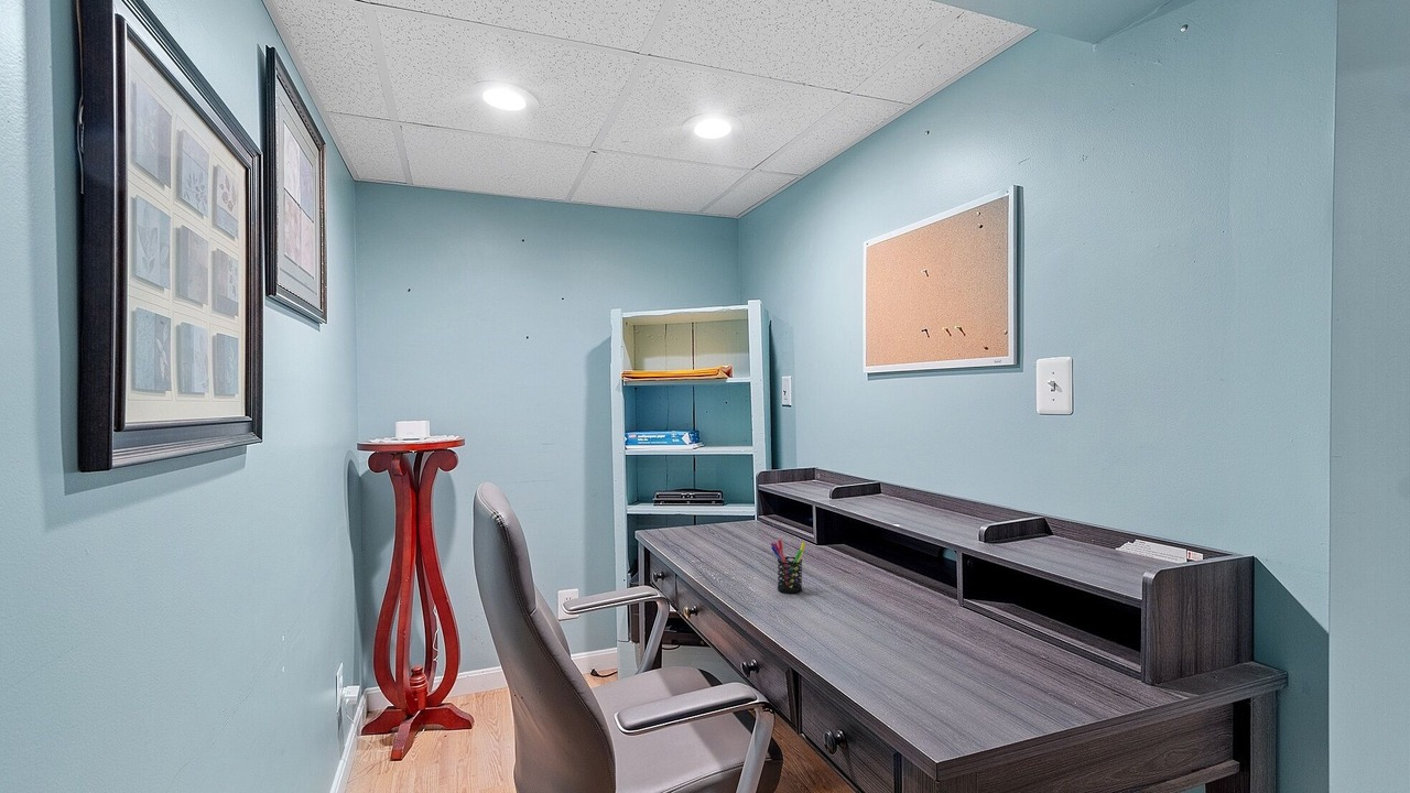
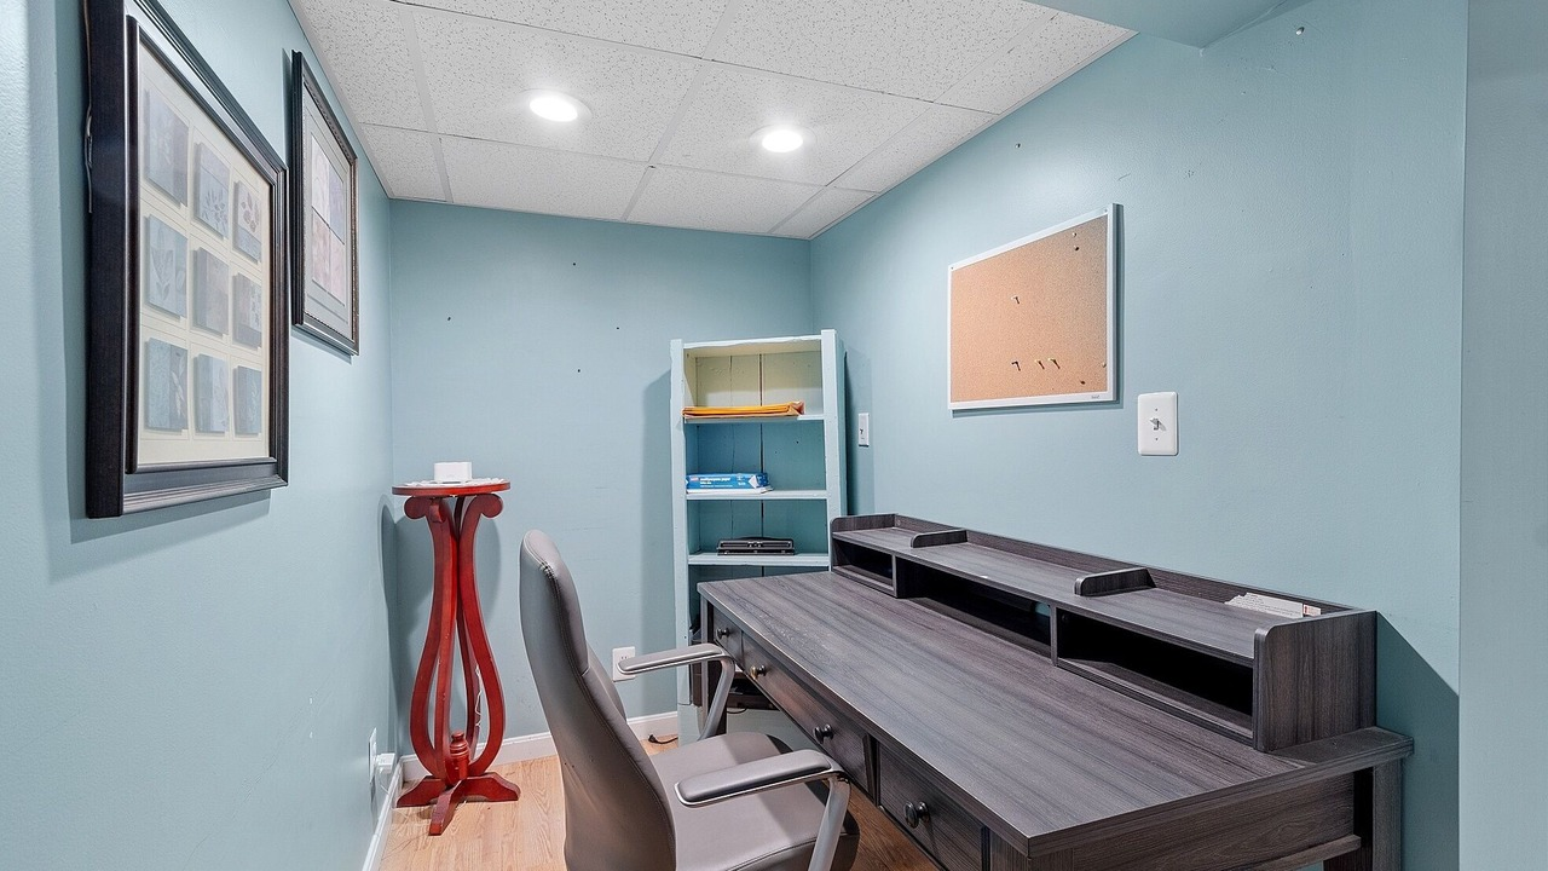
- pen holder [770,539,806,594]
